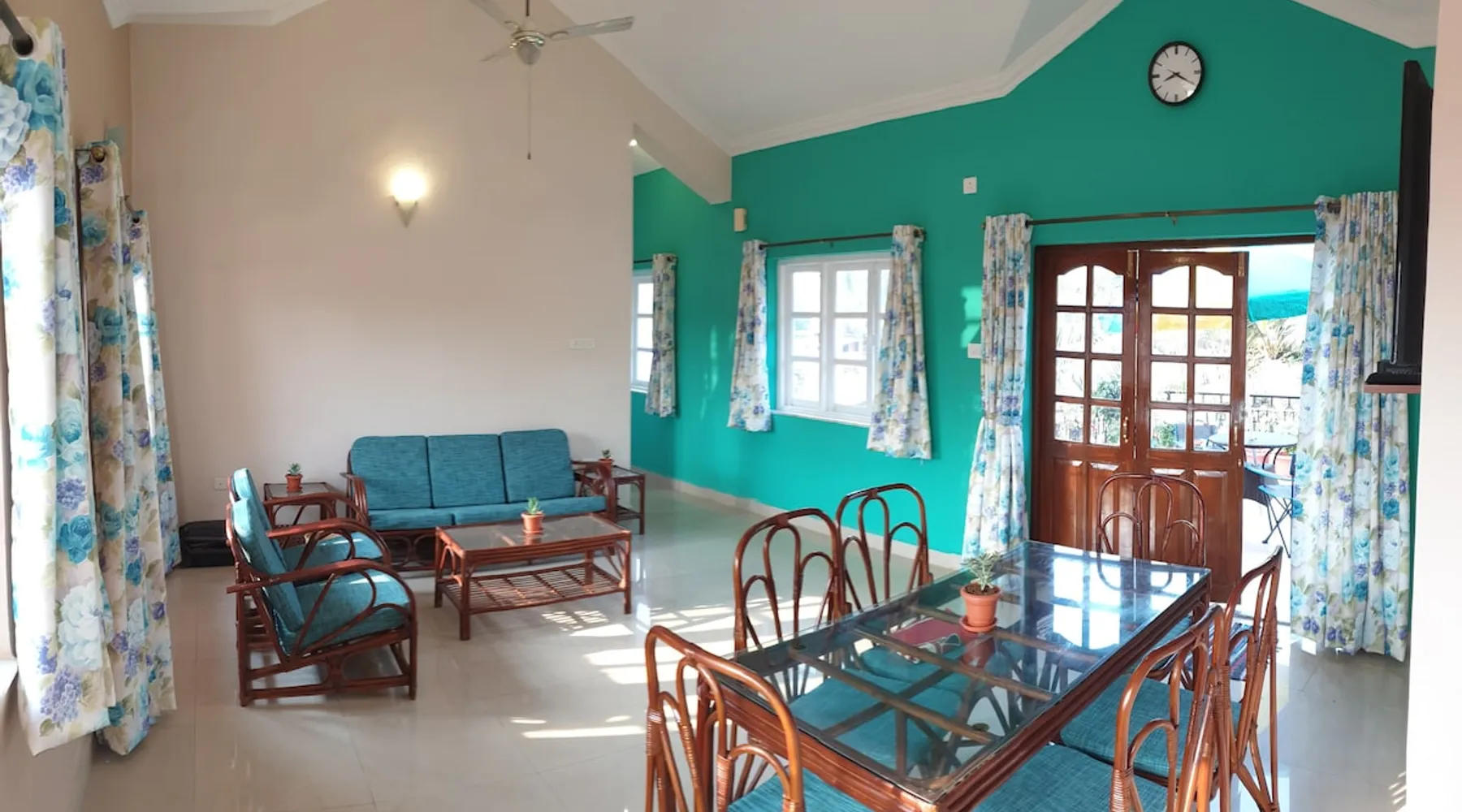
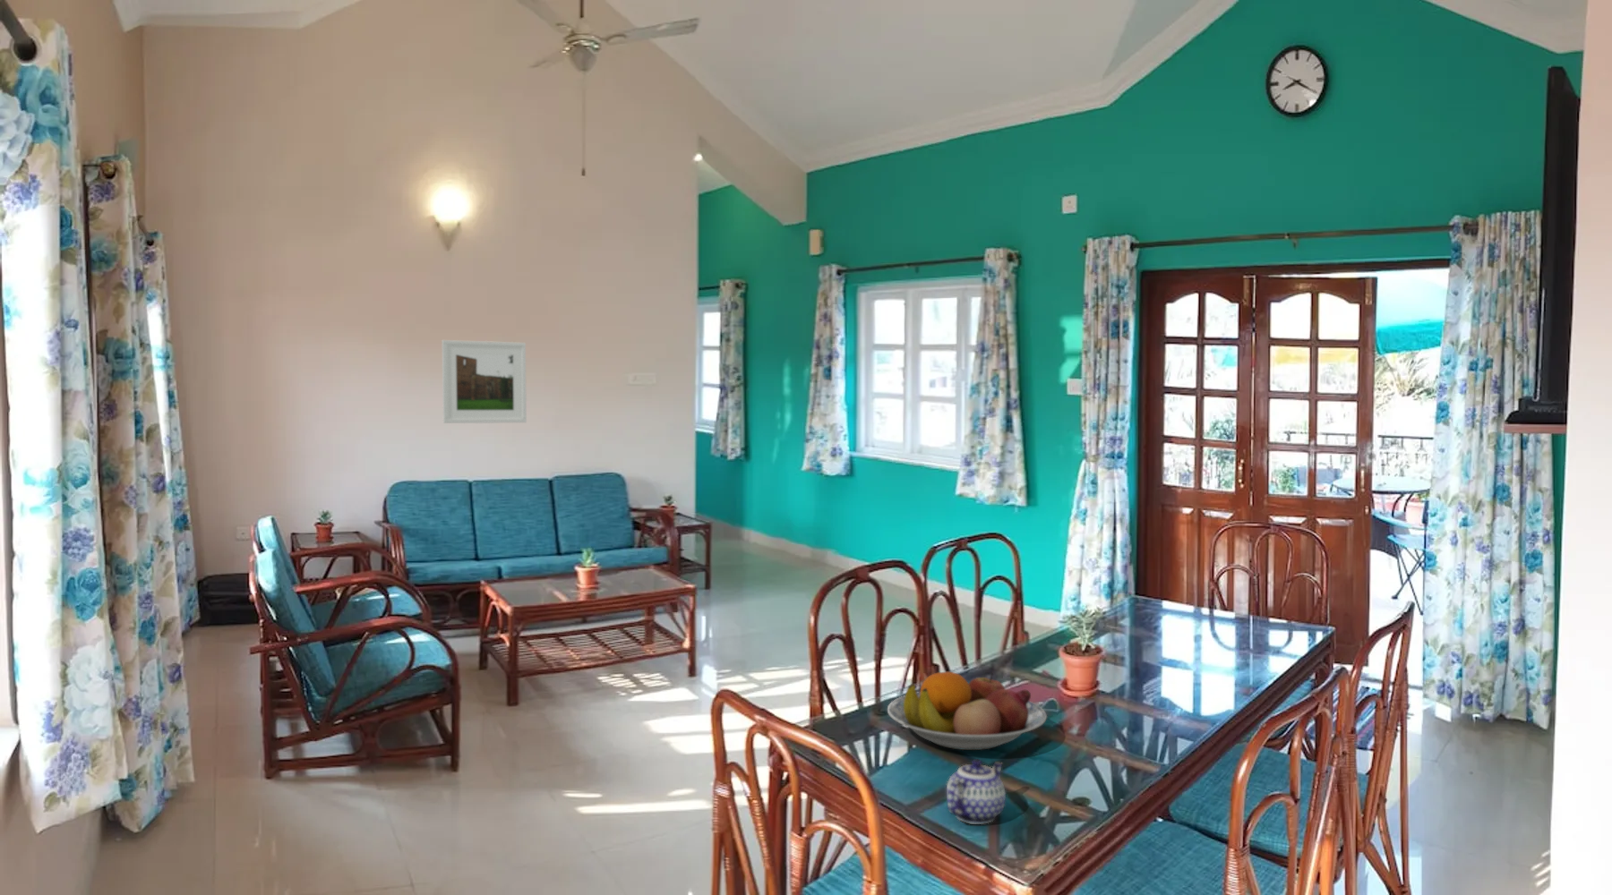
+ teapot [946,758,1007,826]
+ fruit bowl [886,671,1047,751]
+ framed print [441,339,527,424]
